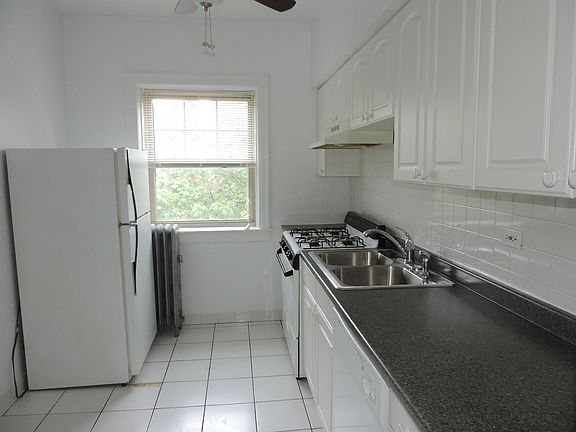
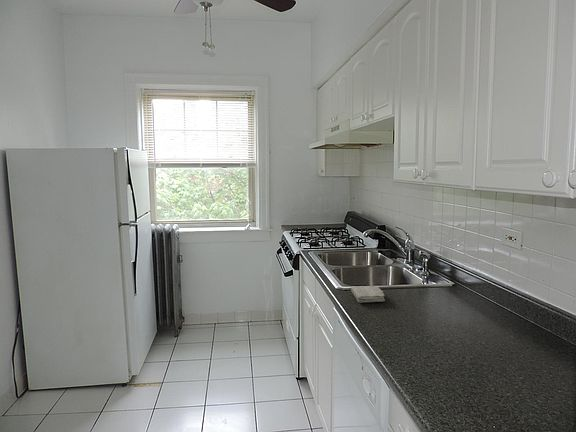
+ washcloth [350,285,386,304]
